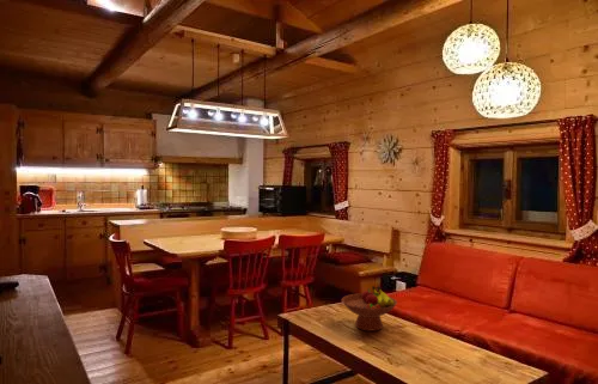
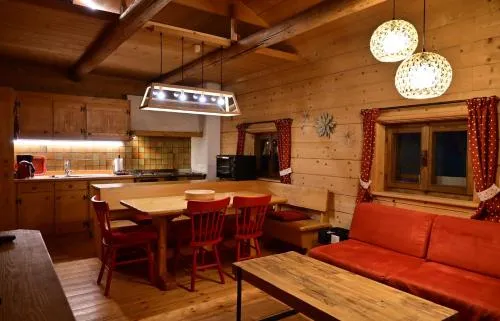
- fruit bowl [341,285,398,333]
